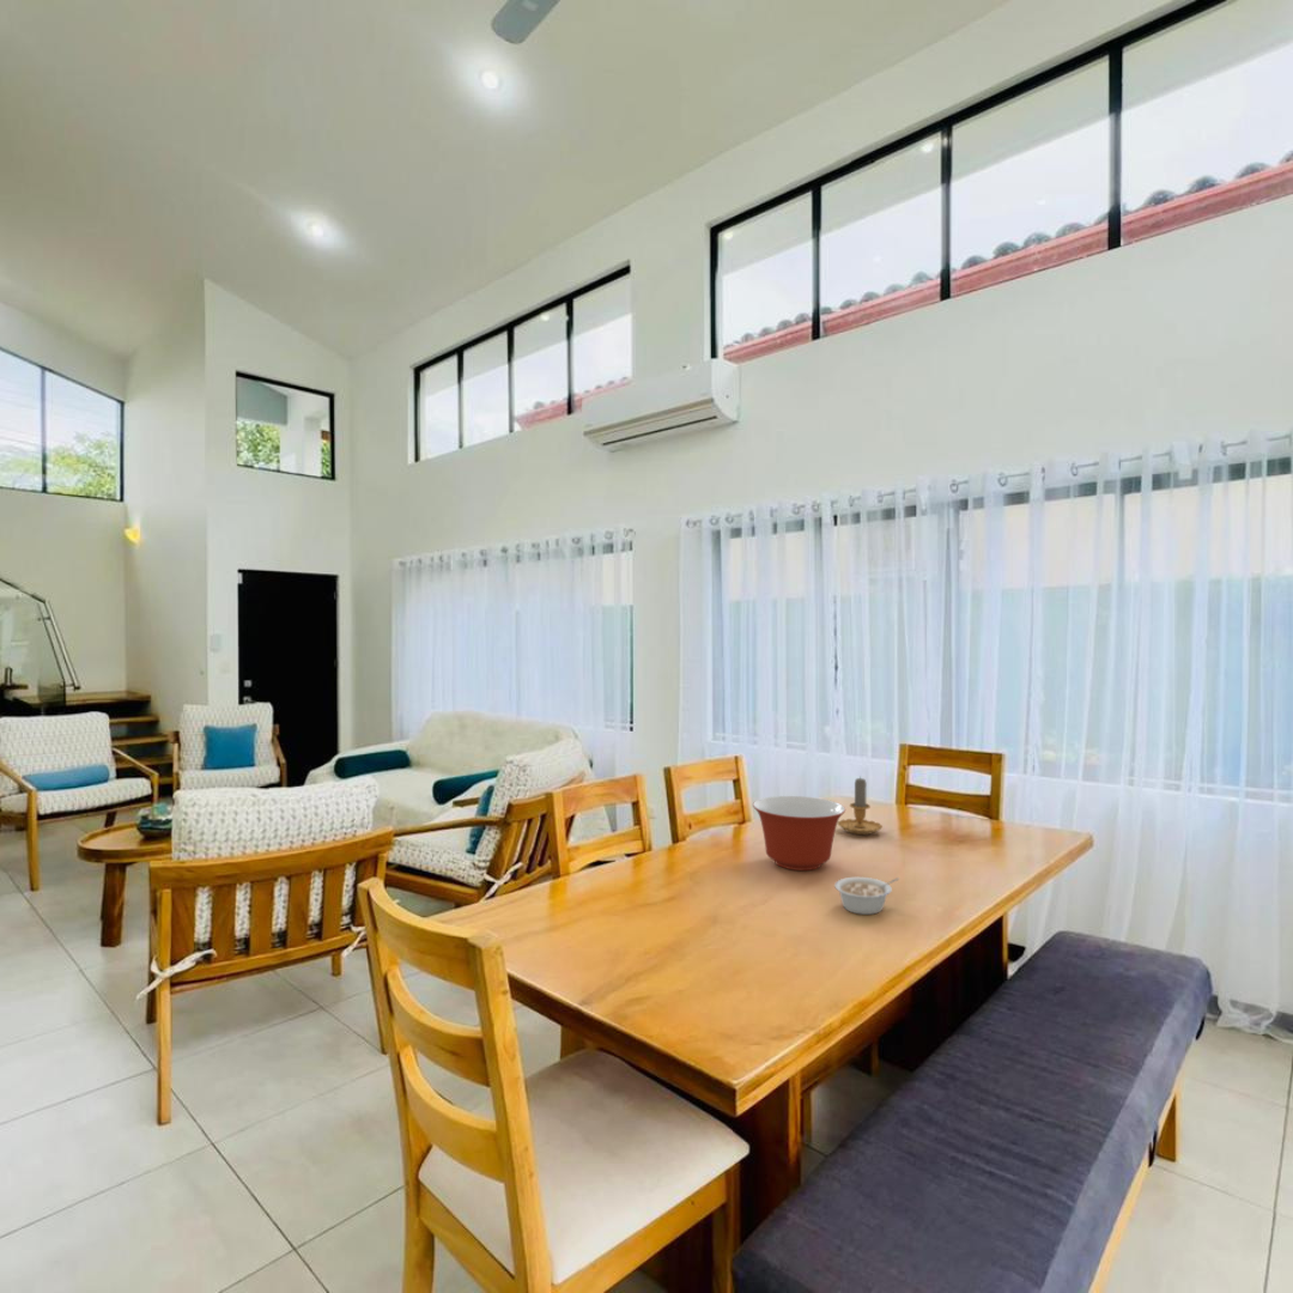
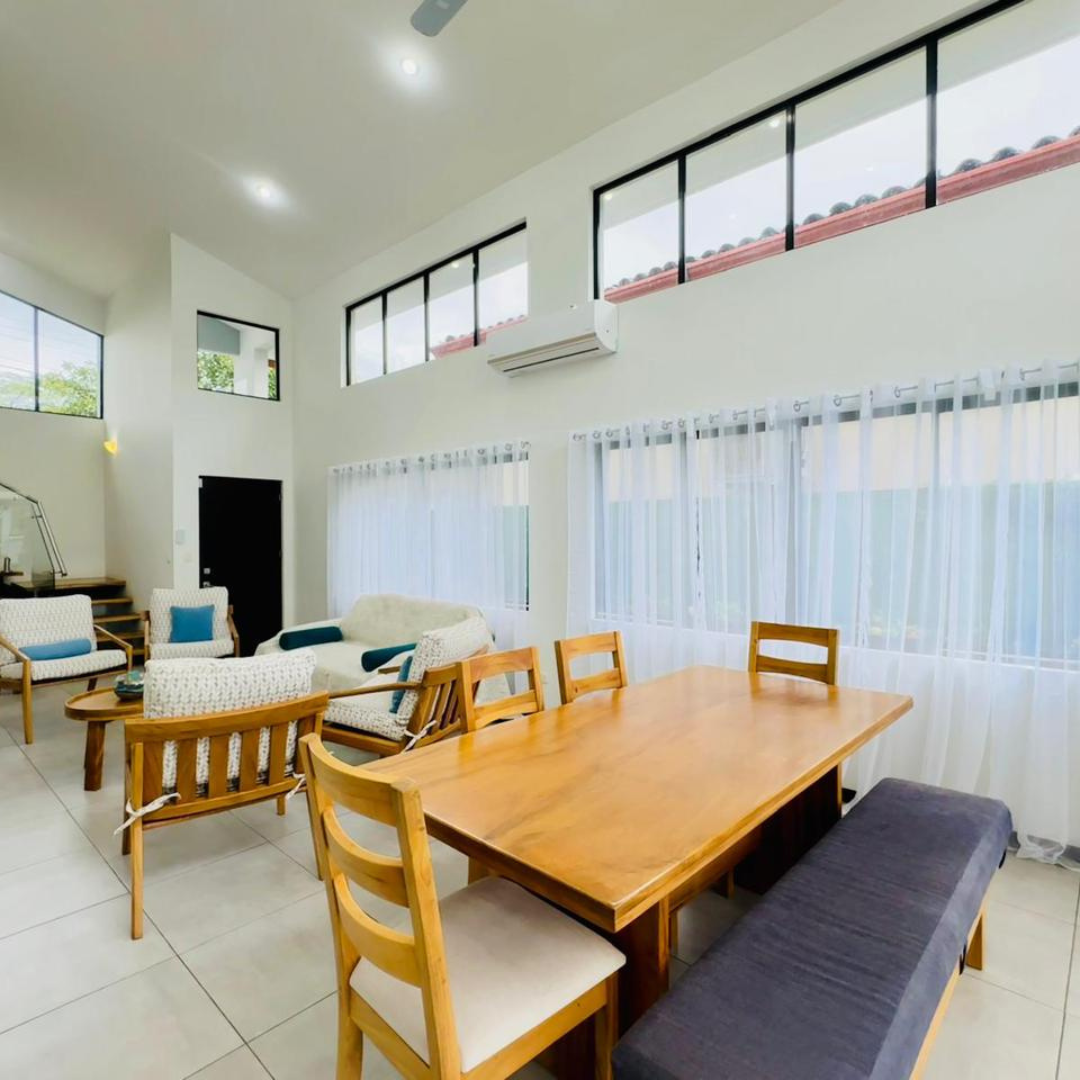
- mixing bowl [752,795,846,872]
- legume [833,876,900,916]
- candle [837,775,884,836]
